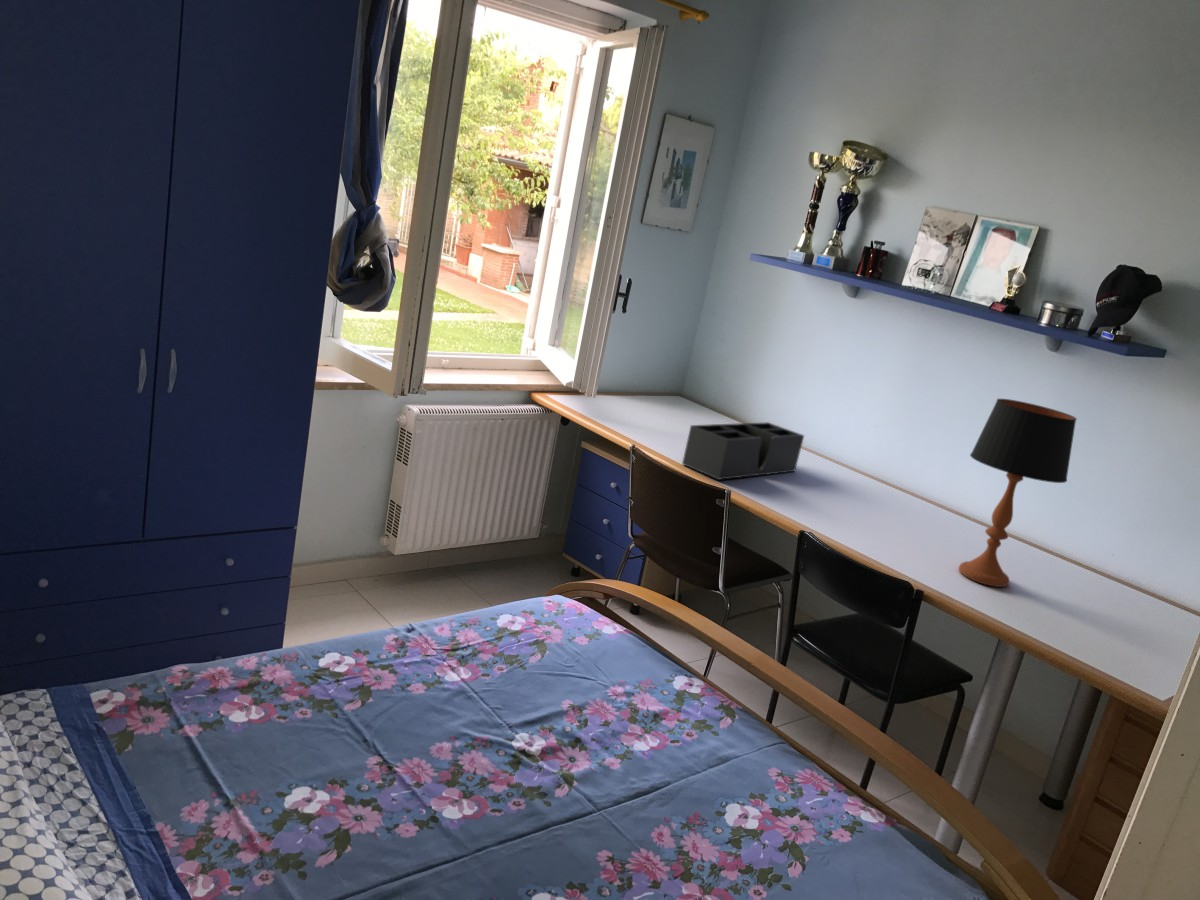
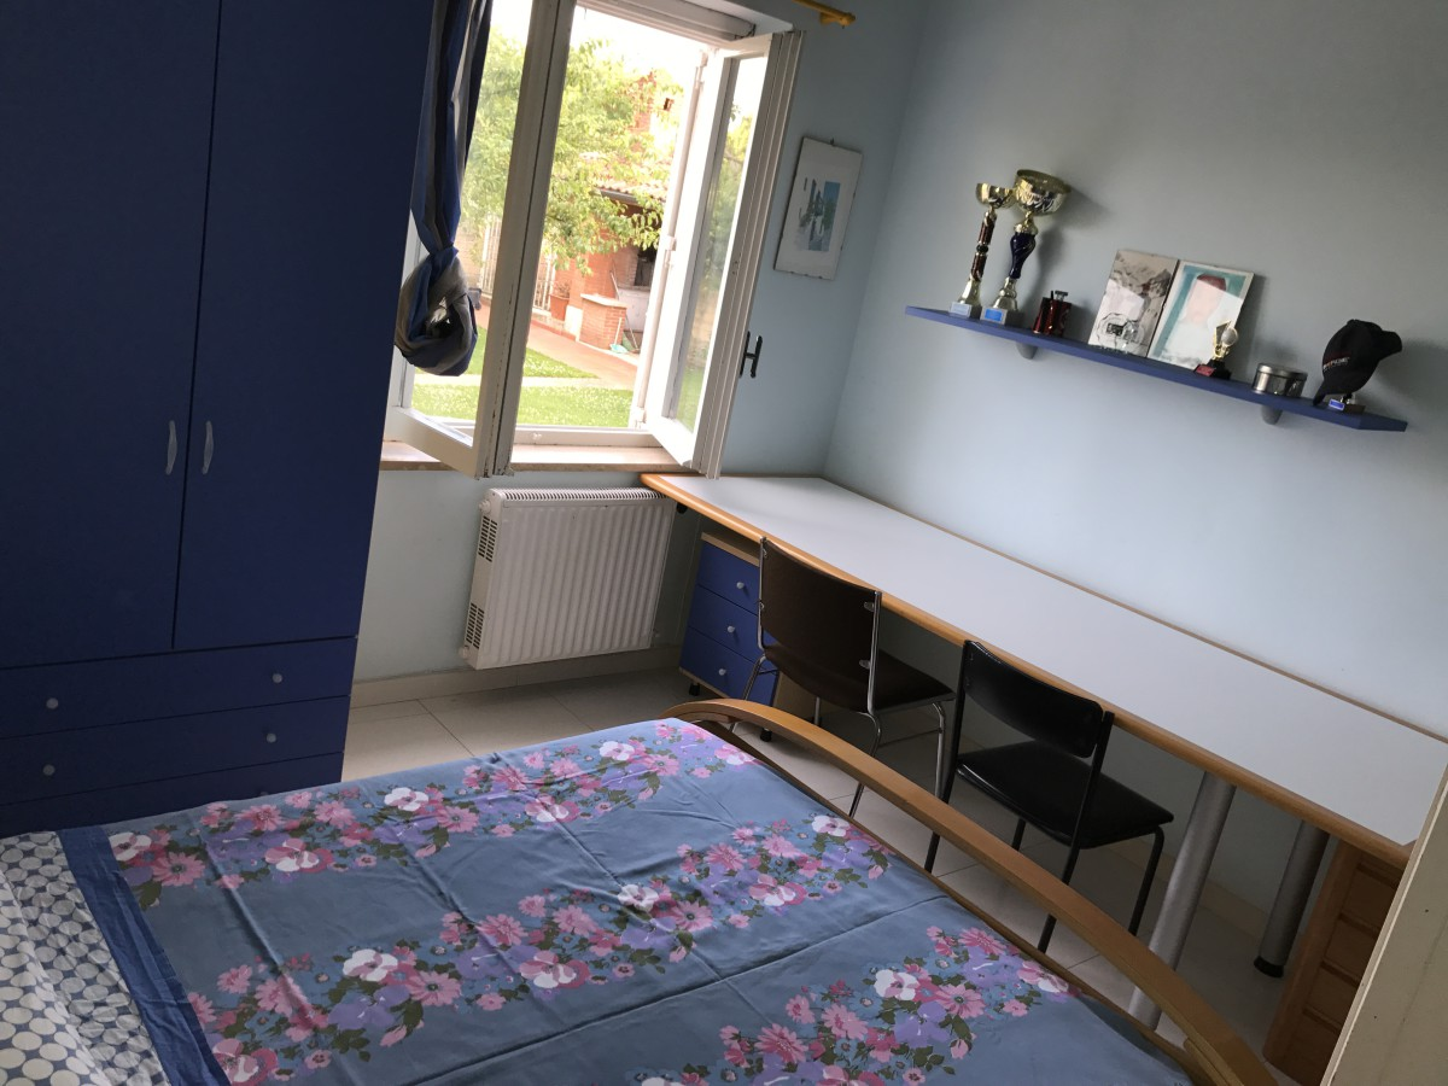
- desk organizer [681,421,805,481]
- table lamp [958,398,1078,588]
